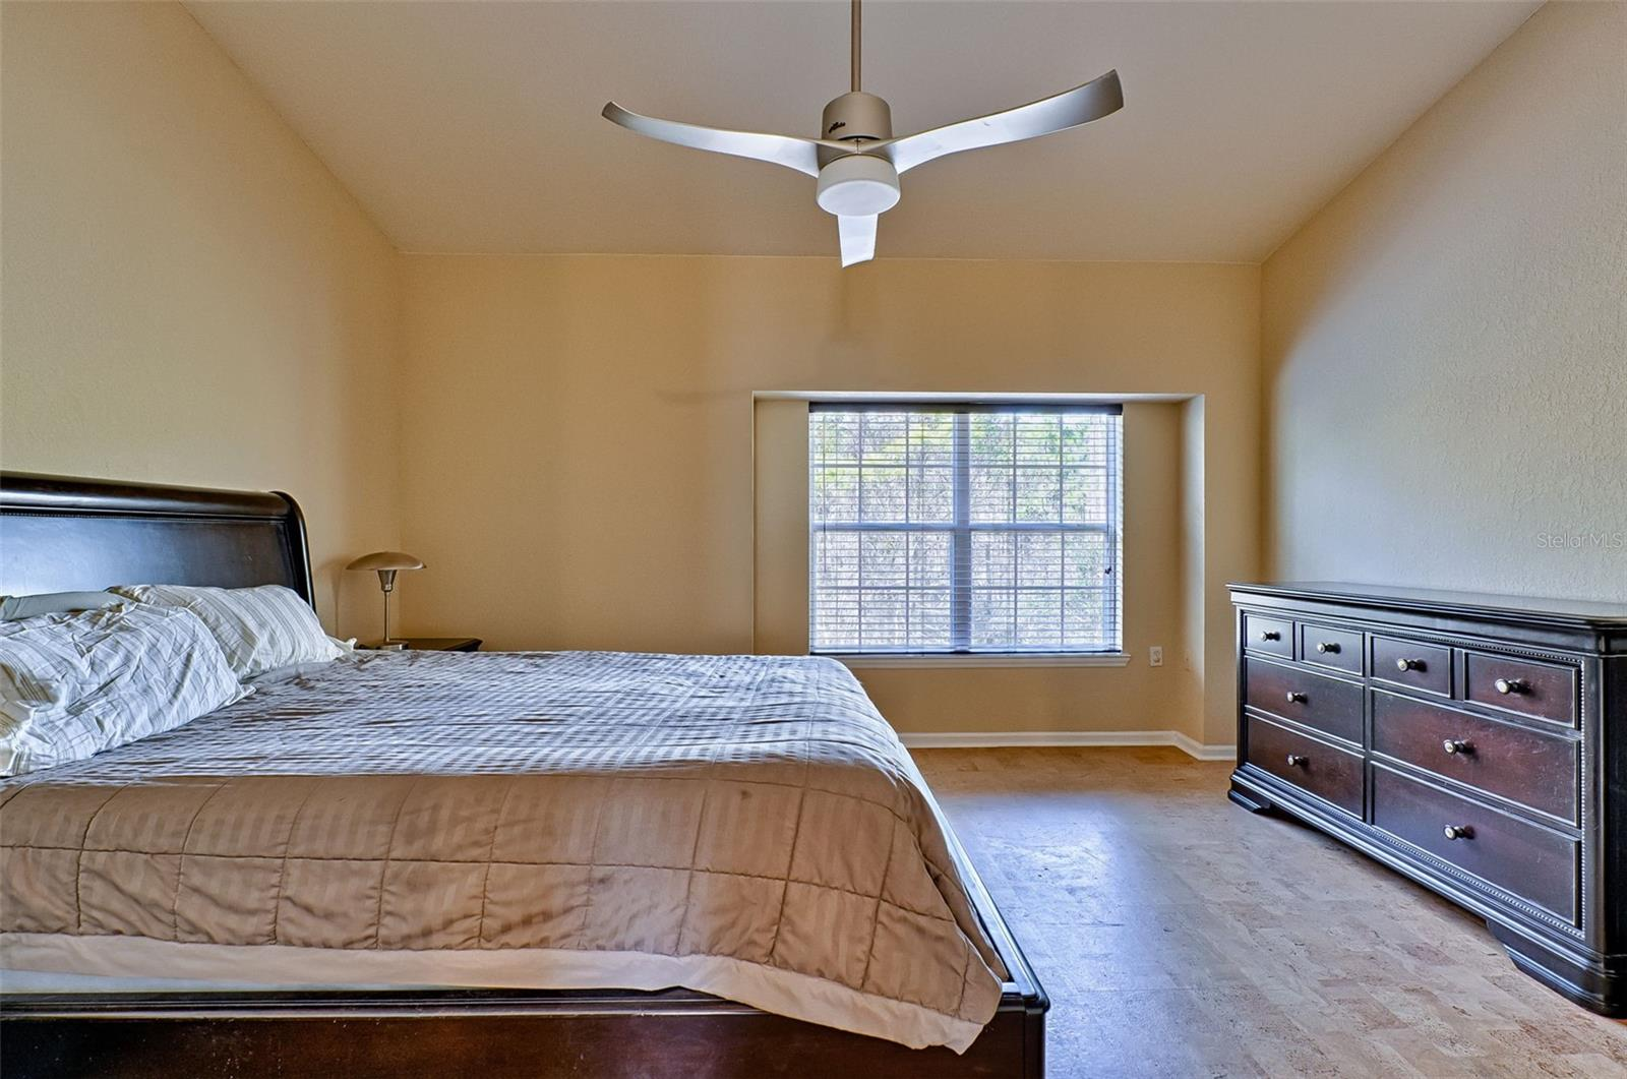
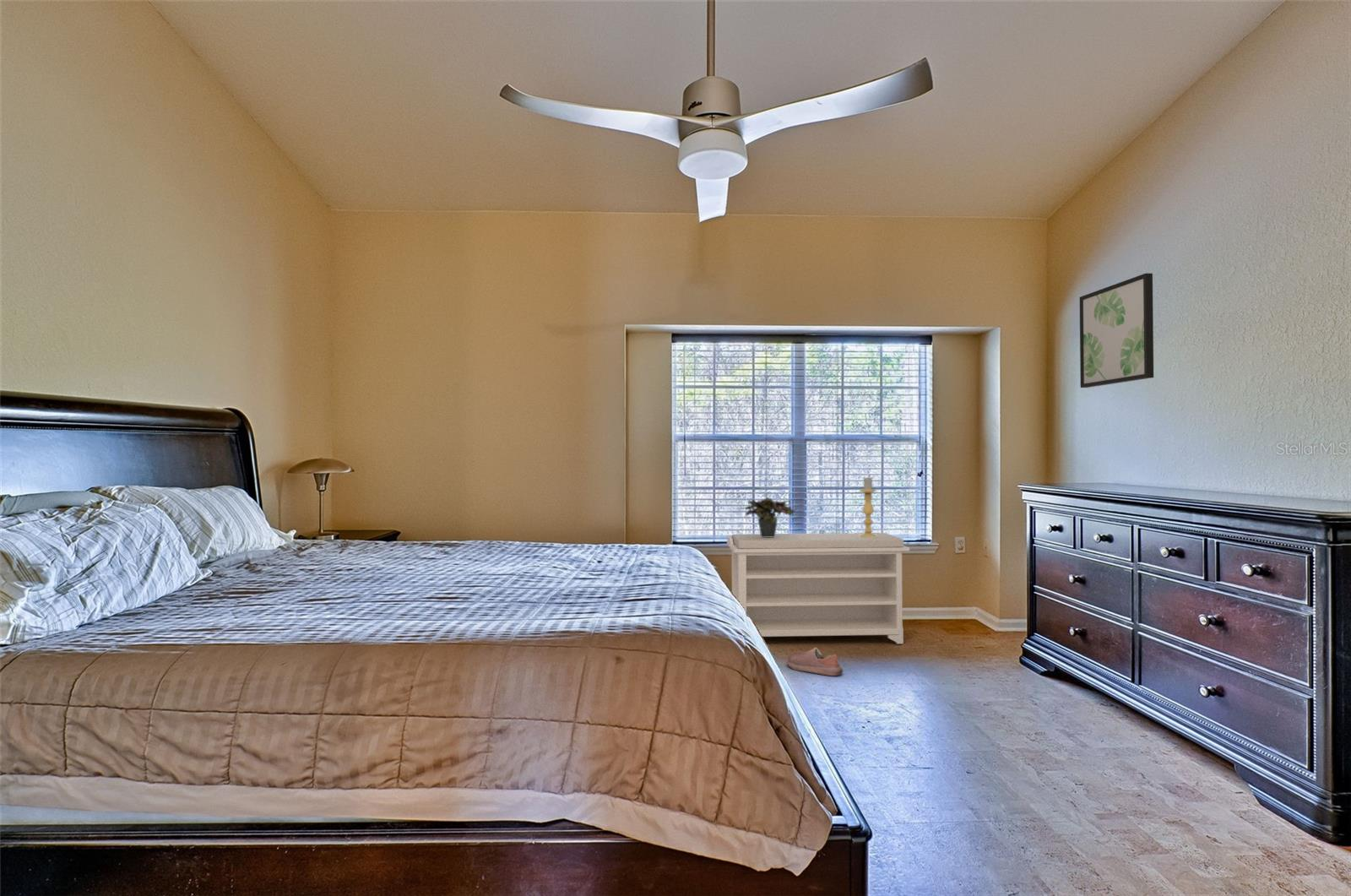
+ wall art [1079,273,1154,388]
+ candle holder [859,475,876,537]
+ shoe [786,647,844,676]
+ bench [726,532,910,644]
+ potted plant [739,497,796,537]
